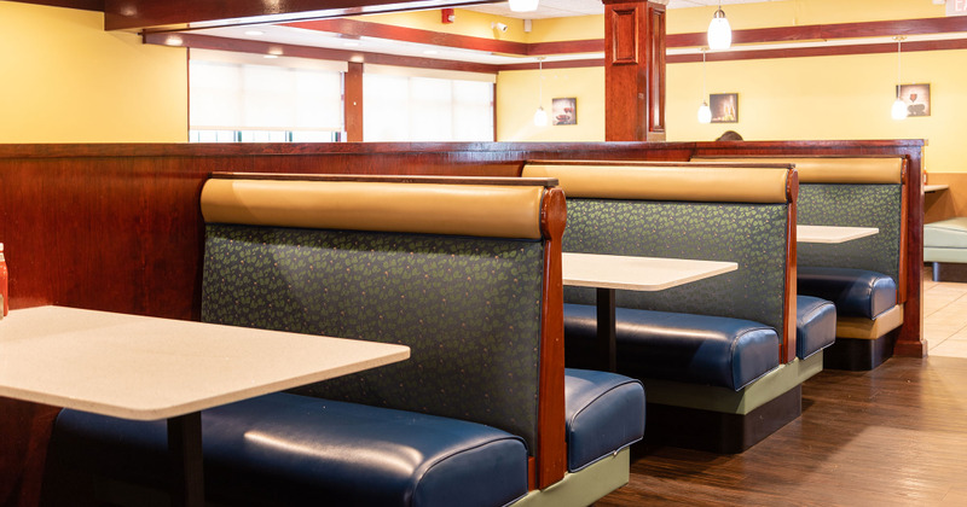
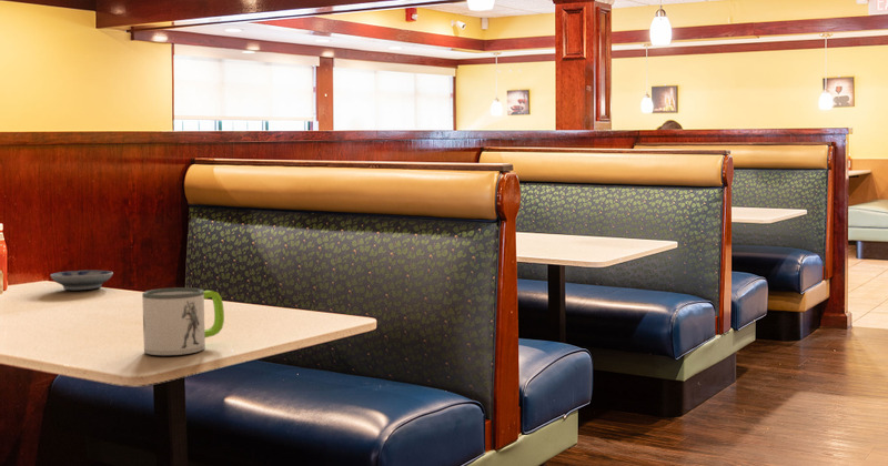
+ bowl [49,270,114,291]
+ mug [141,286,225,356]
